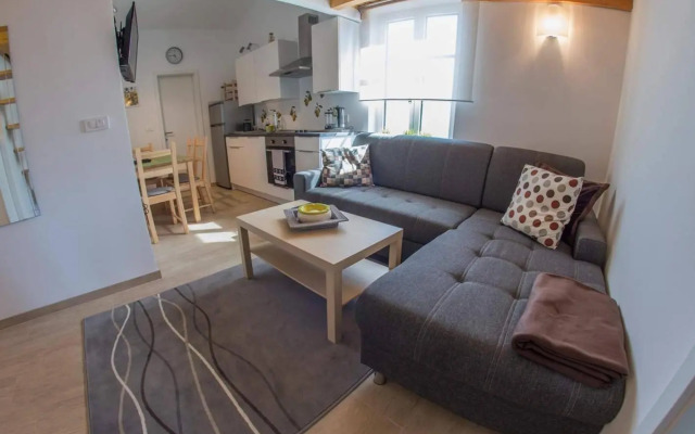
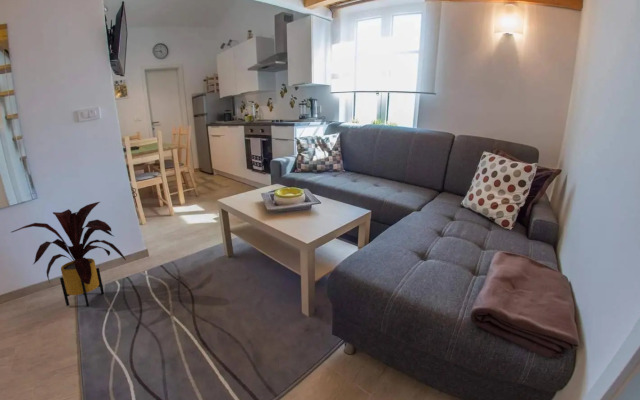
+ house plant [11,201,127,307]
